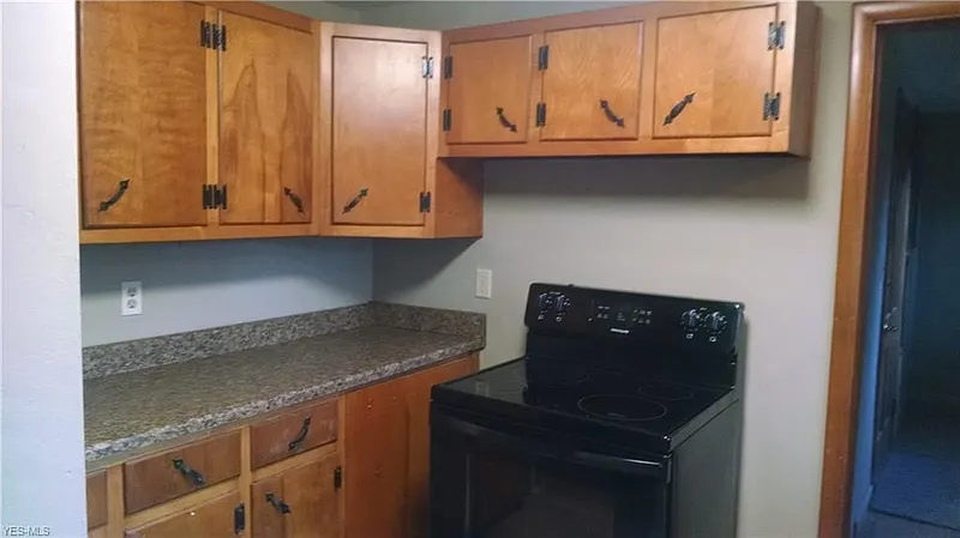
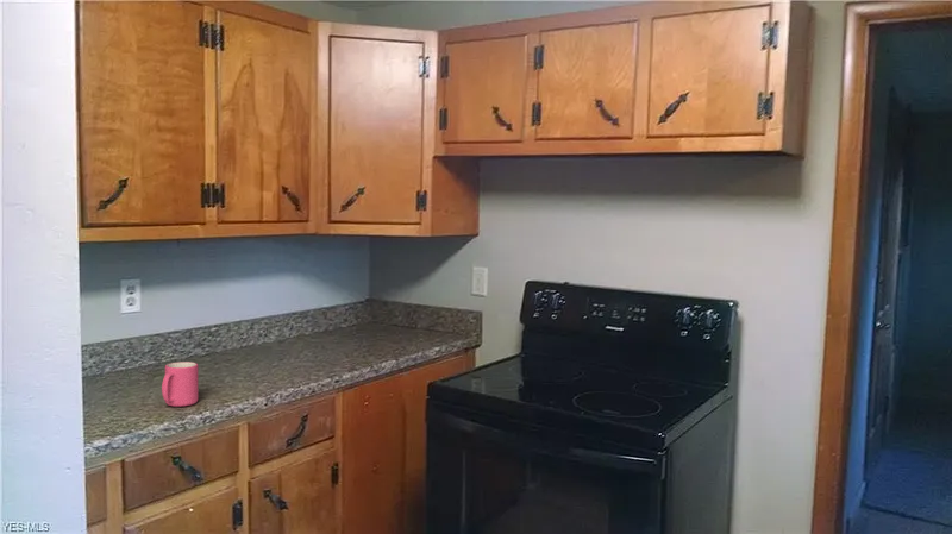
+ mug [161,360,199,408]
